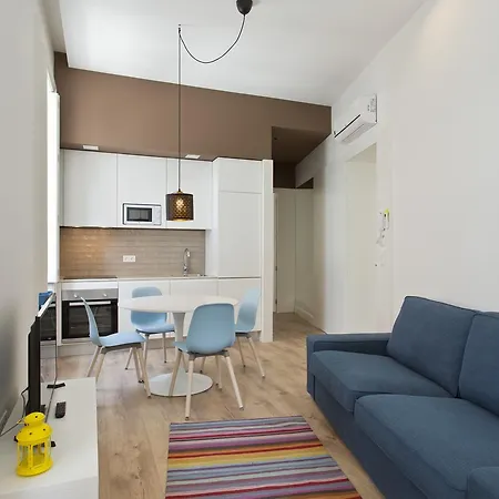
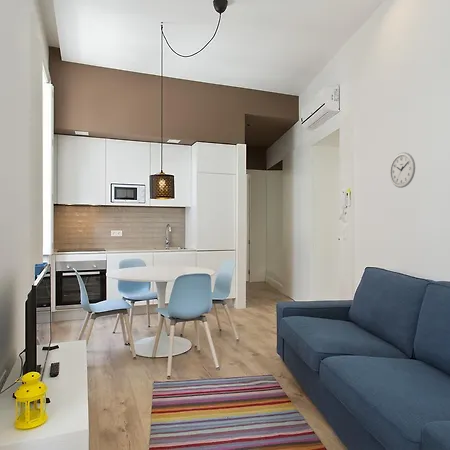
+ wall clock [389,151,416,189]
